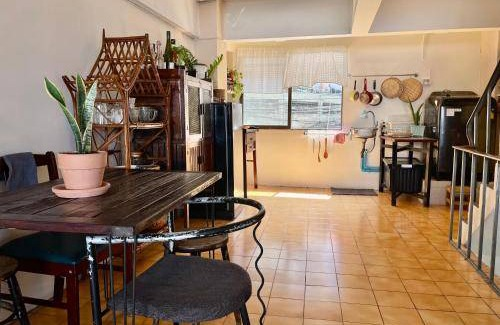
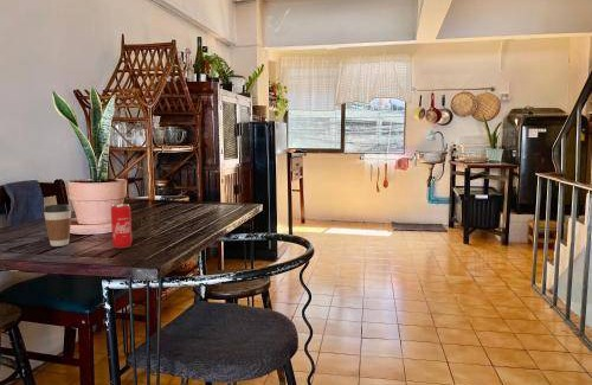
+ beverage can [110,203,133,249]
+ coffee cup [43,204,72,248]
